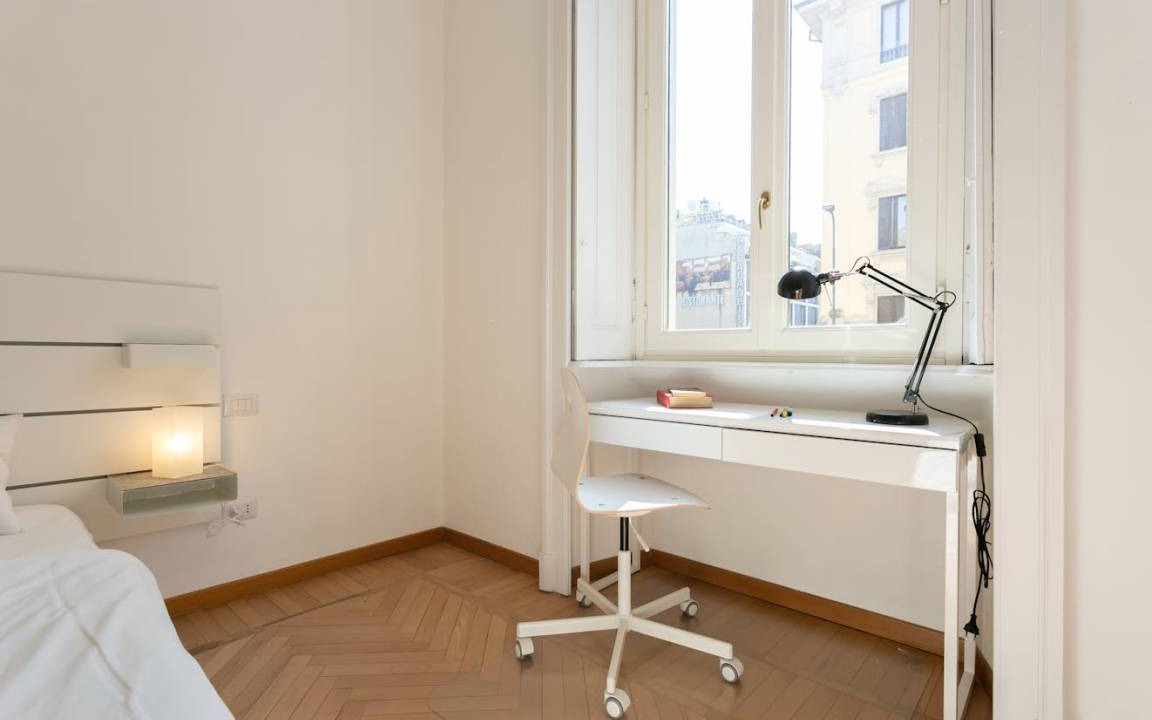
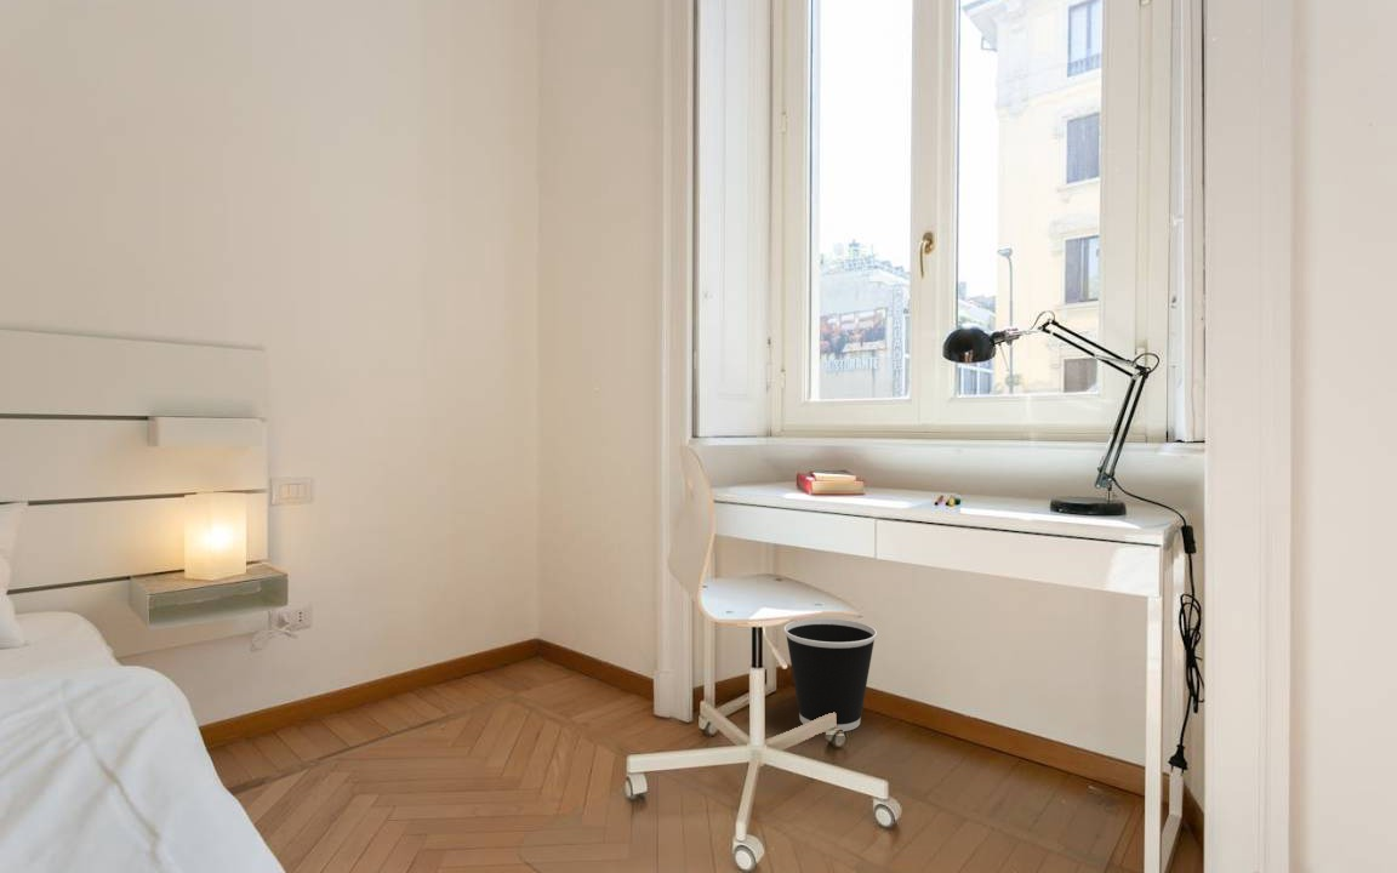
+ wastebasket [783,617,878,732]
